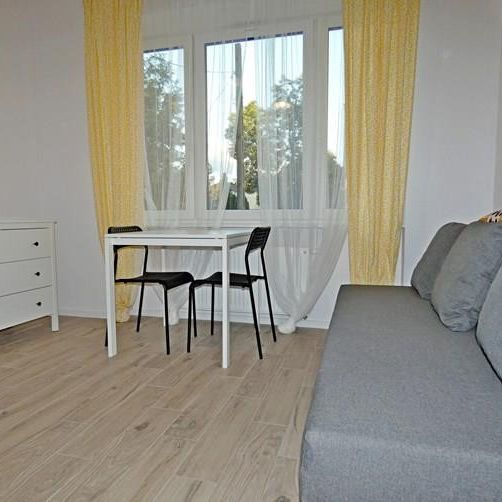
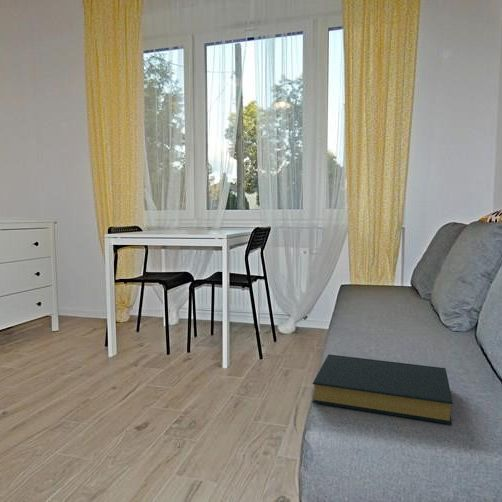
+ hardback book [311,353,454,425]
